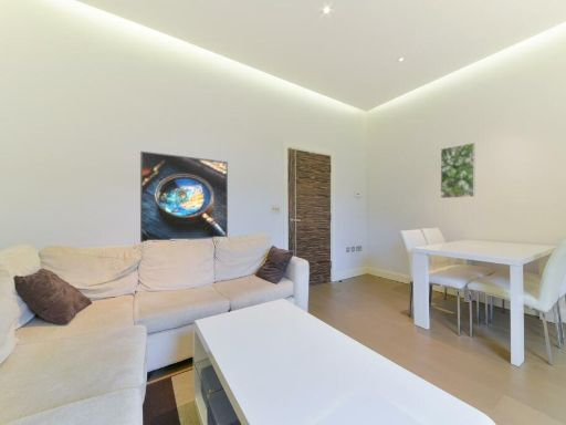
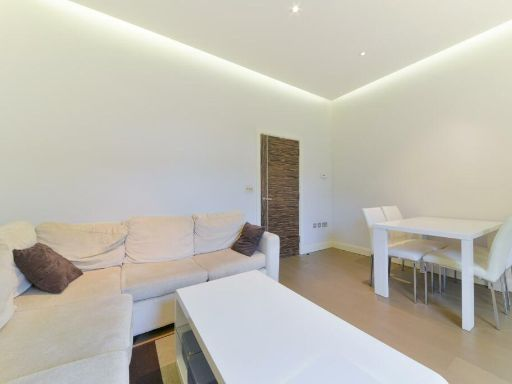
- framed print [139,151,229,243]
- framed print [439,142,476,199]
